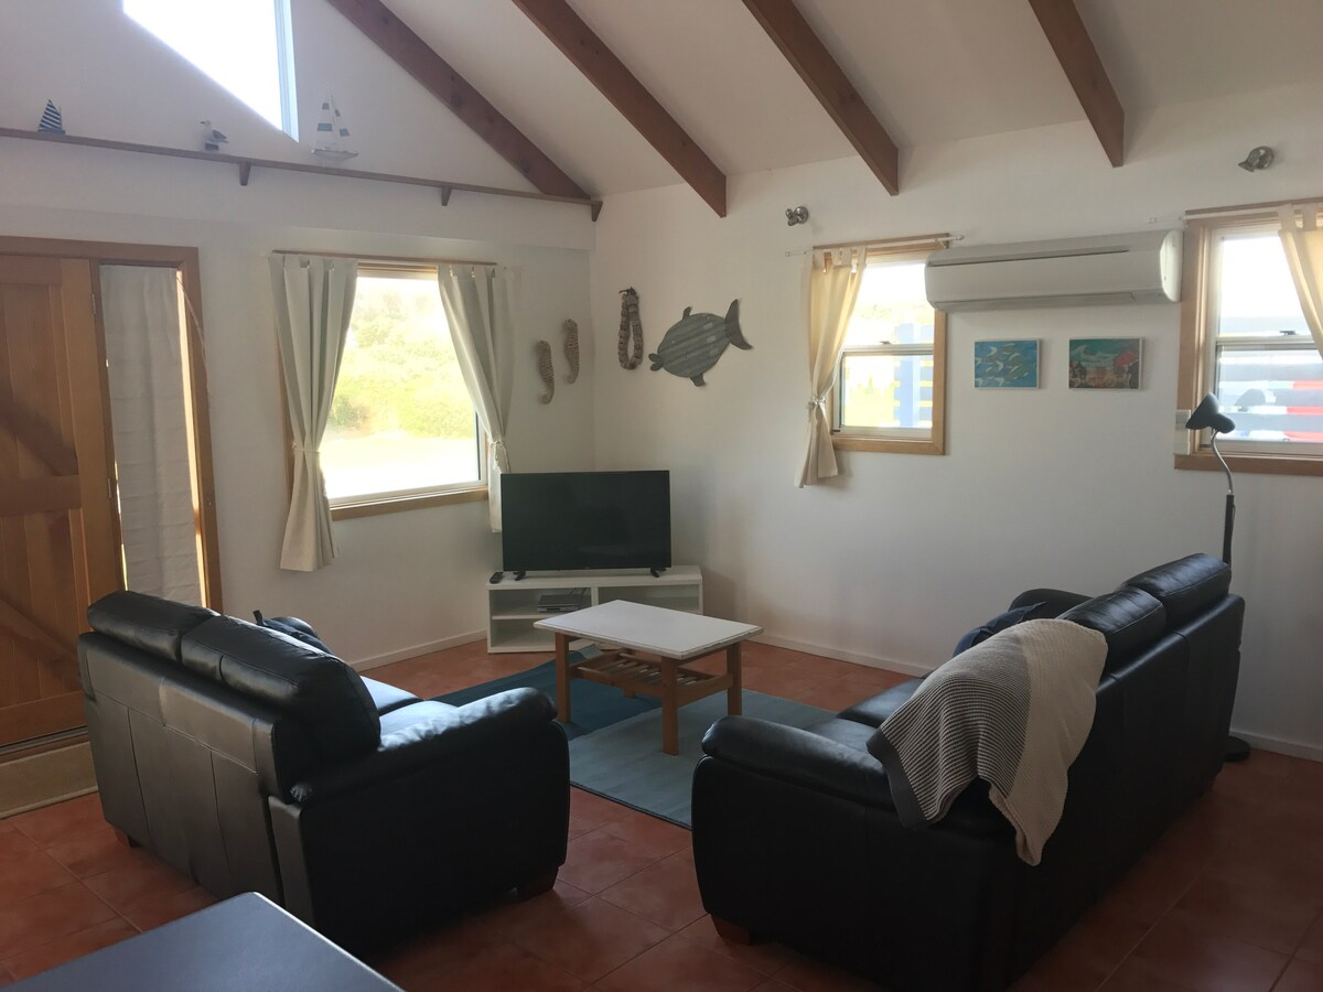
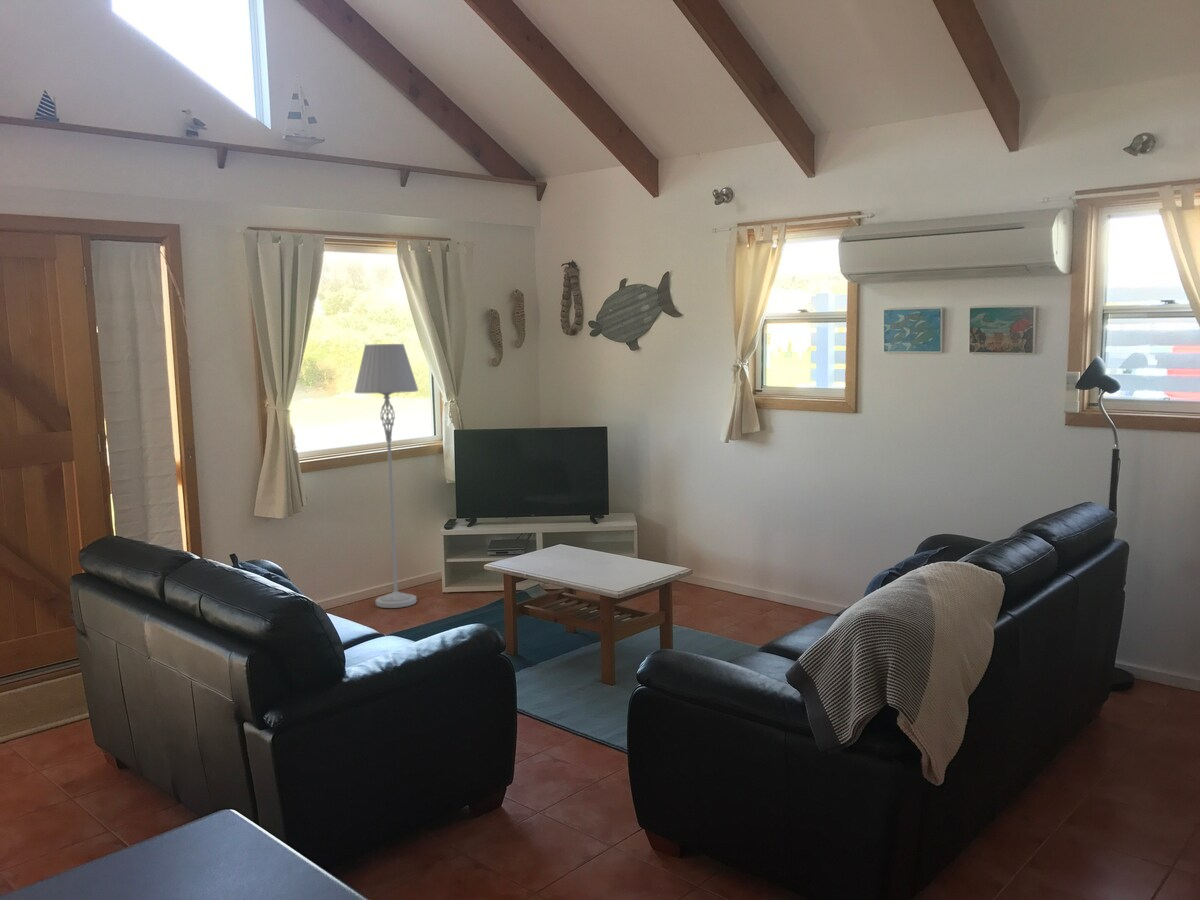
+ floor lamp [354,343,419,609]
